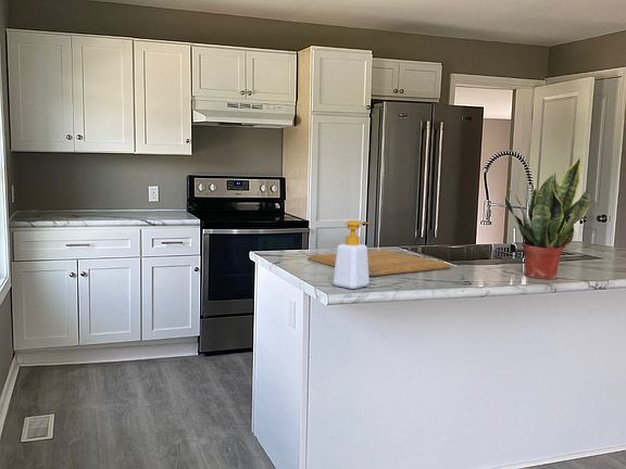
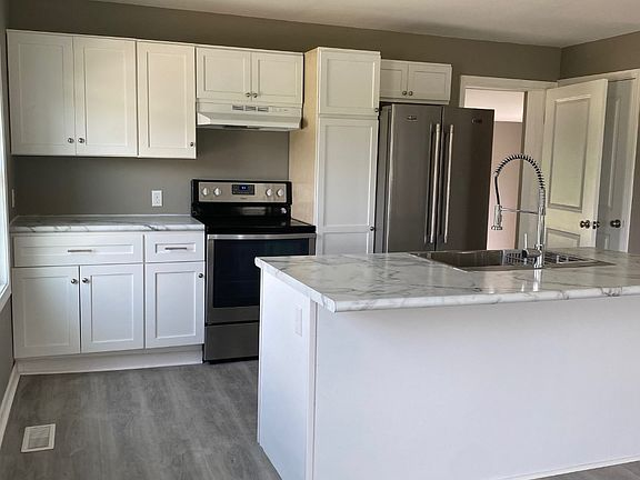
- soap bottle [331,219,371,290]
- chopping board [306,249,452,277]
- potted plant [504,157,591,280]
